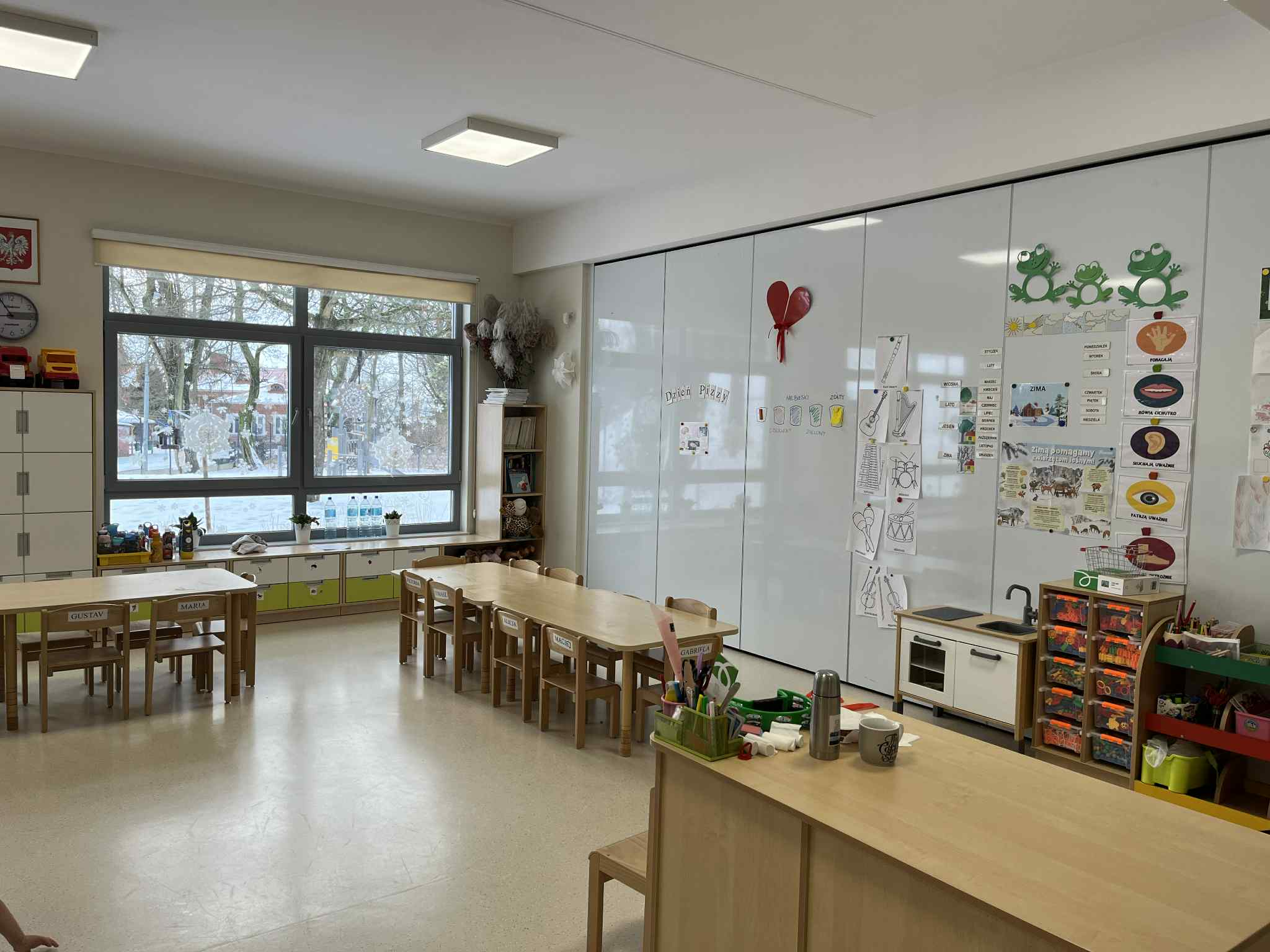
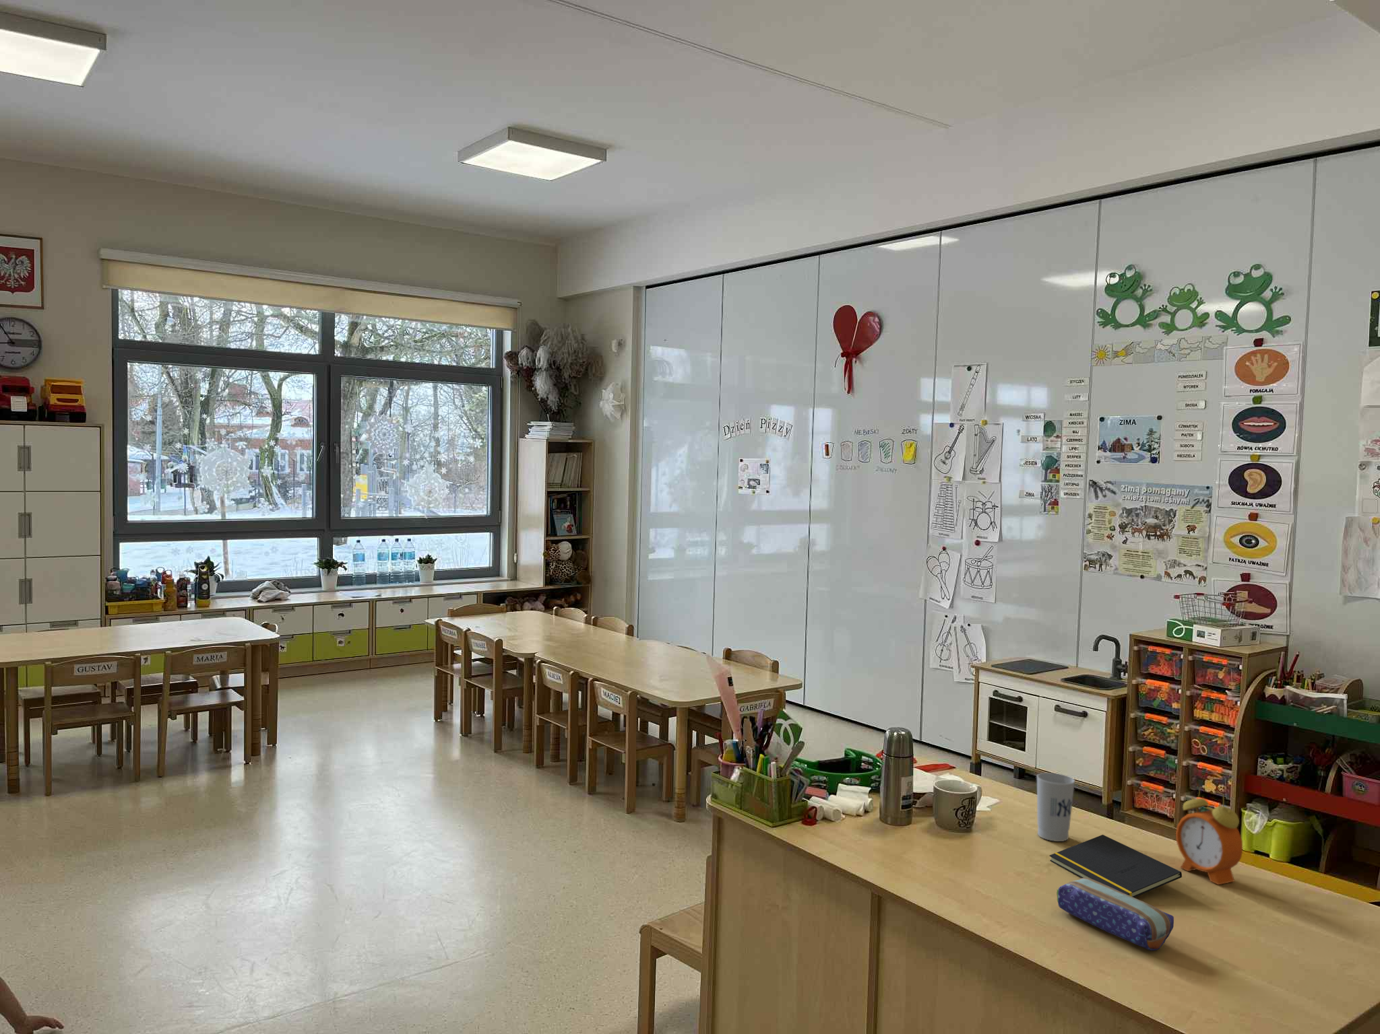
+ cup [1036,772,1076,842]
+ pencil case [1056,878,1175,951]
+ notepad [1050,834,1182,898]
+ alarm clock [1175,785,1244,885]
